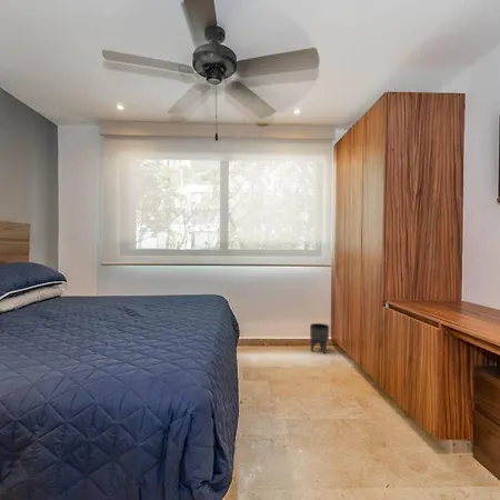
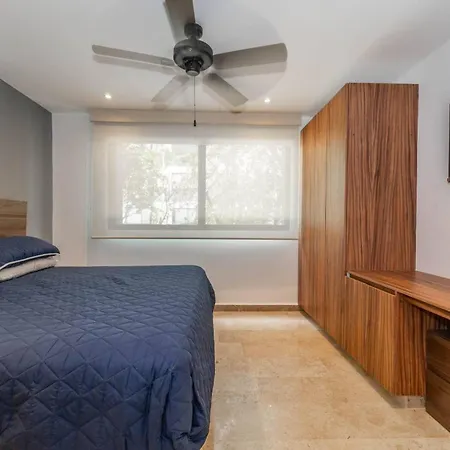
- planter [309,322,330,354]
